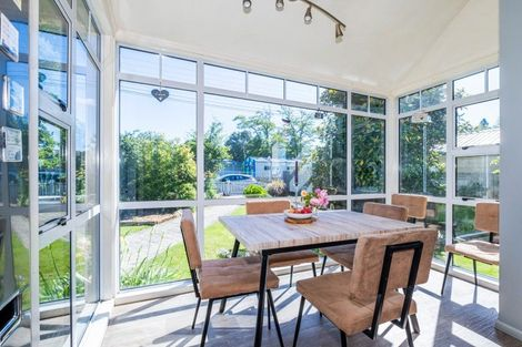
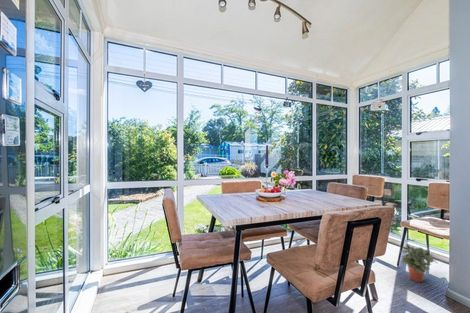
+ potted plant [399,243,438,283]
